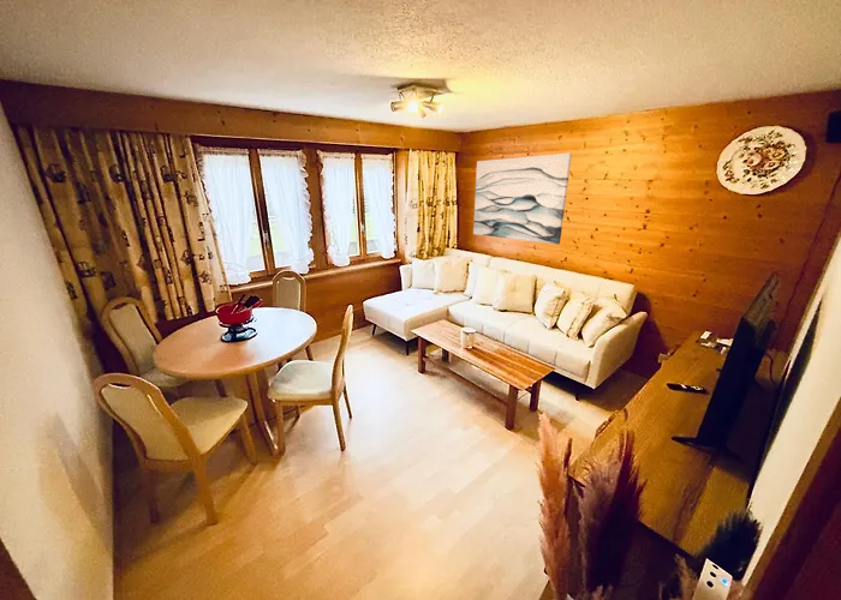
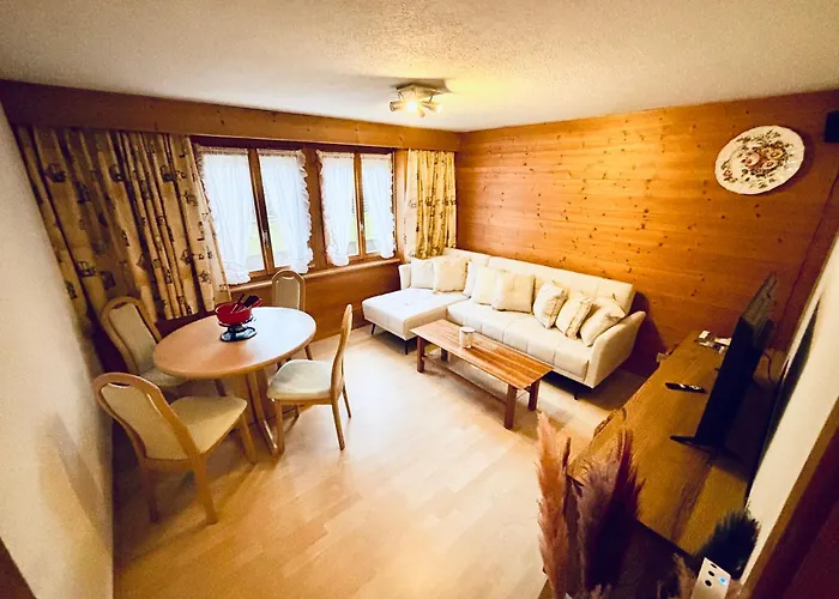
- wall art [472,152,573,246]
